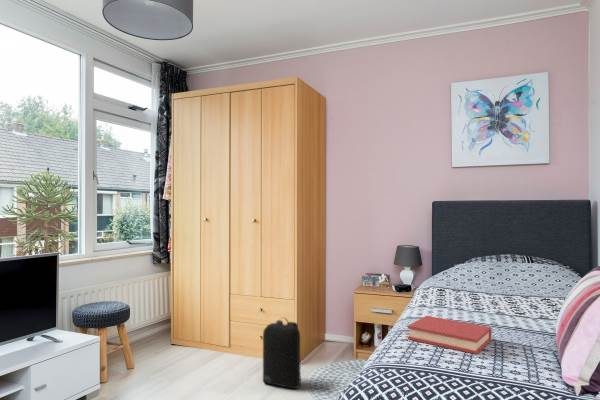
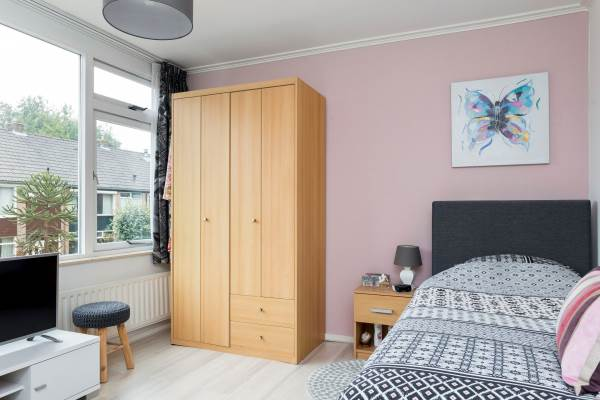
- backpack [262,316,302,390]
- hardback book [407,315,492,355]
